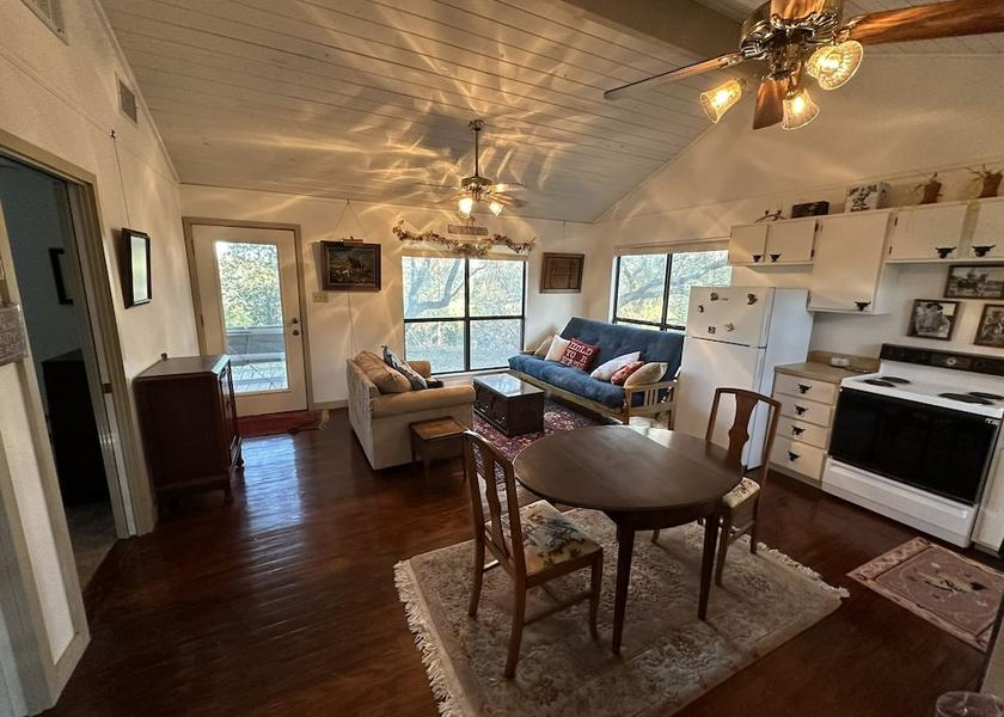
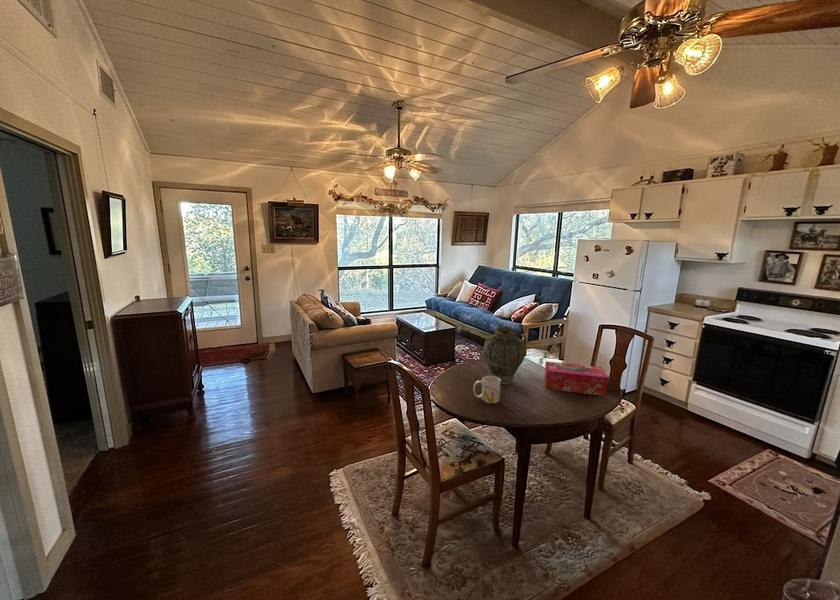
+ tissue box [543,360,609,397]
+ mug [472,375,501,404]
+ vase [482,325,527,386]
